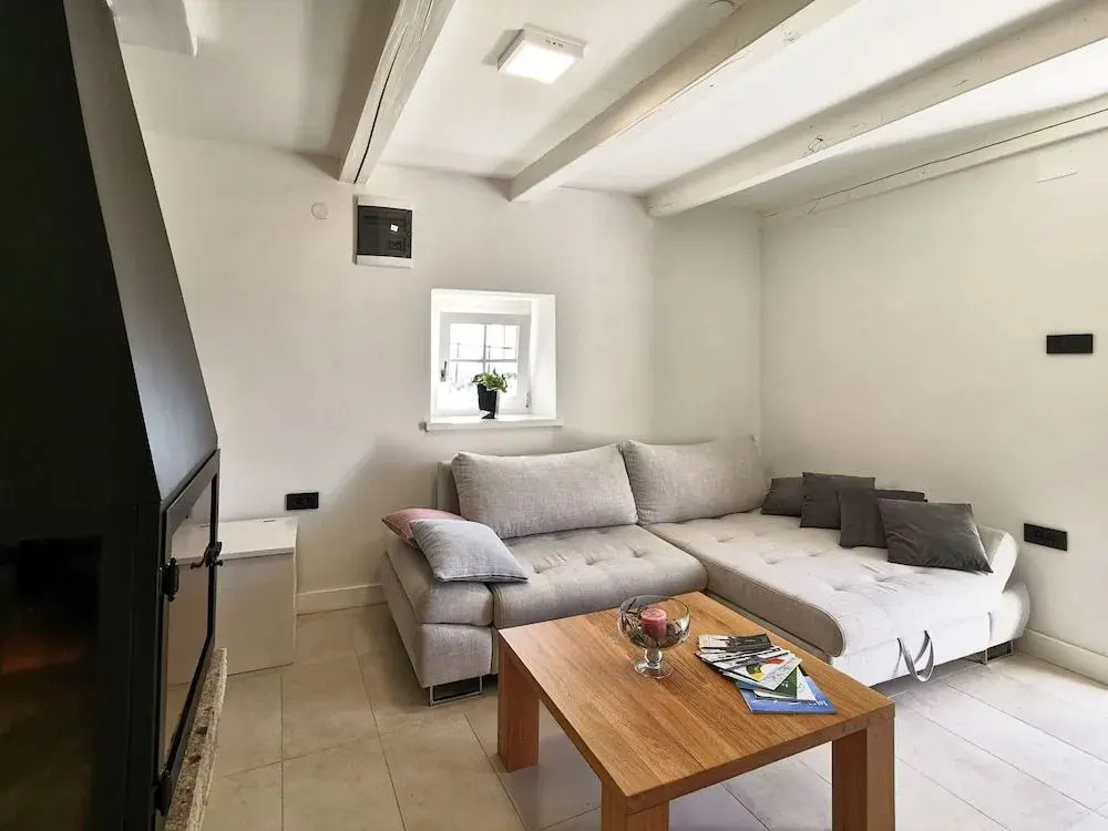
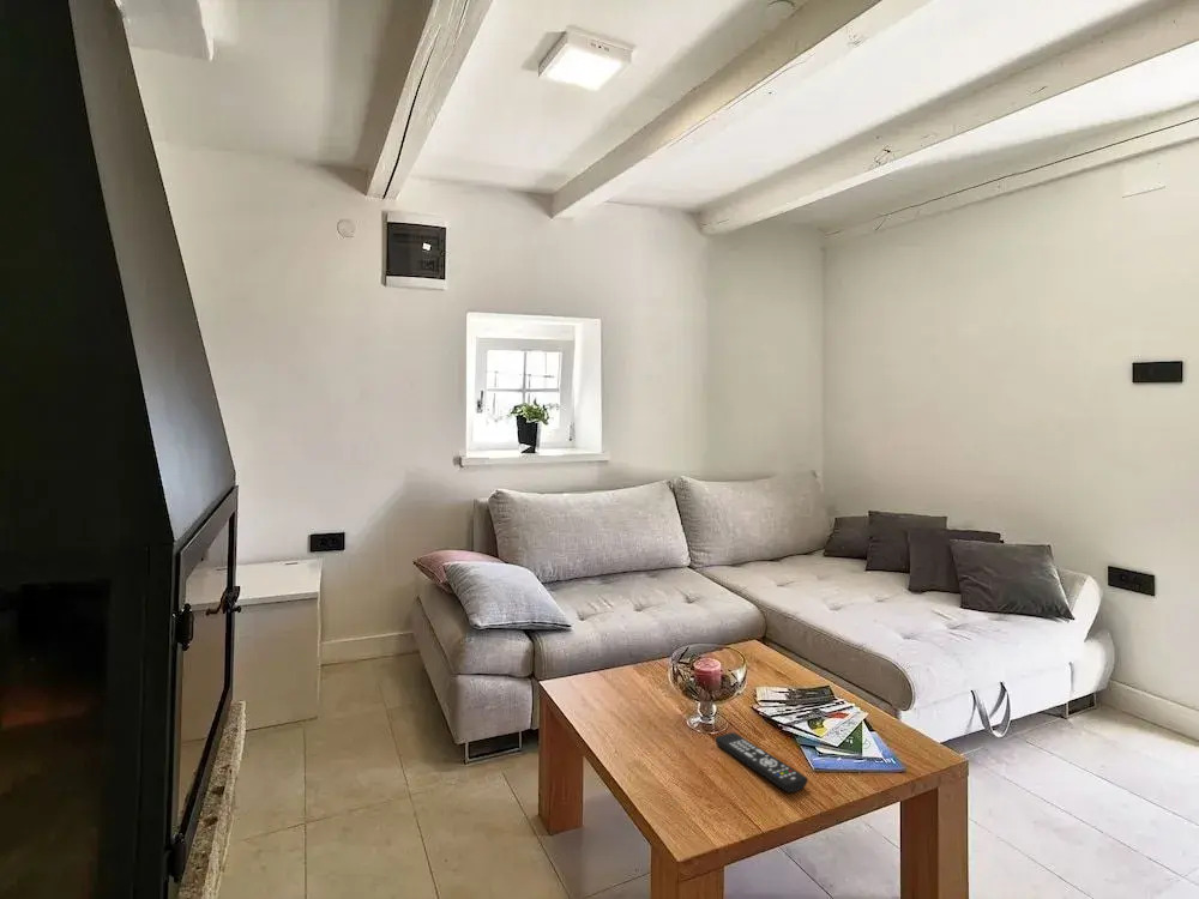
+ remote control [715,731,809,794]
